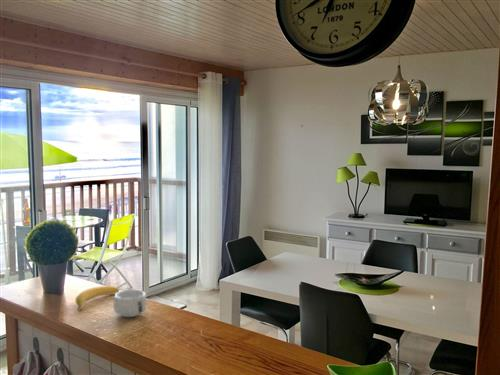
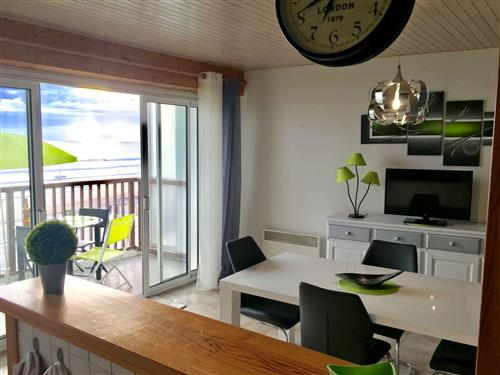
- banana [74,285,120,311]
- mug [113,289,147,318]
